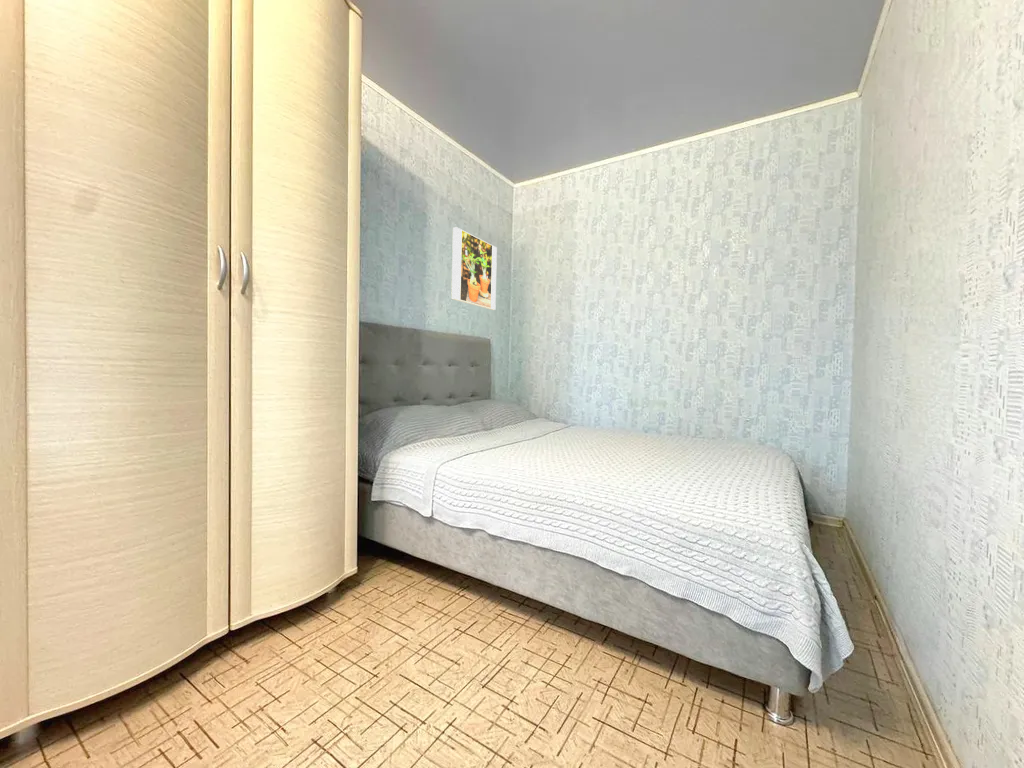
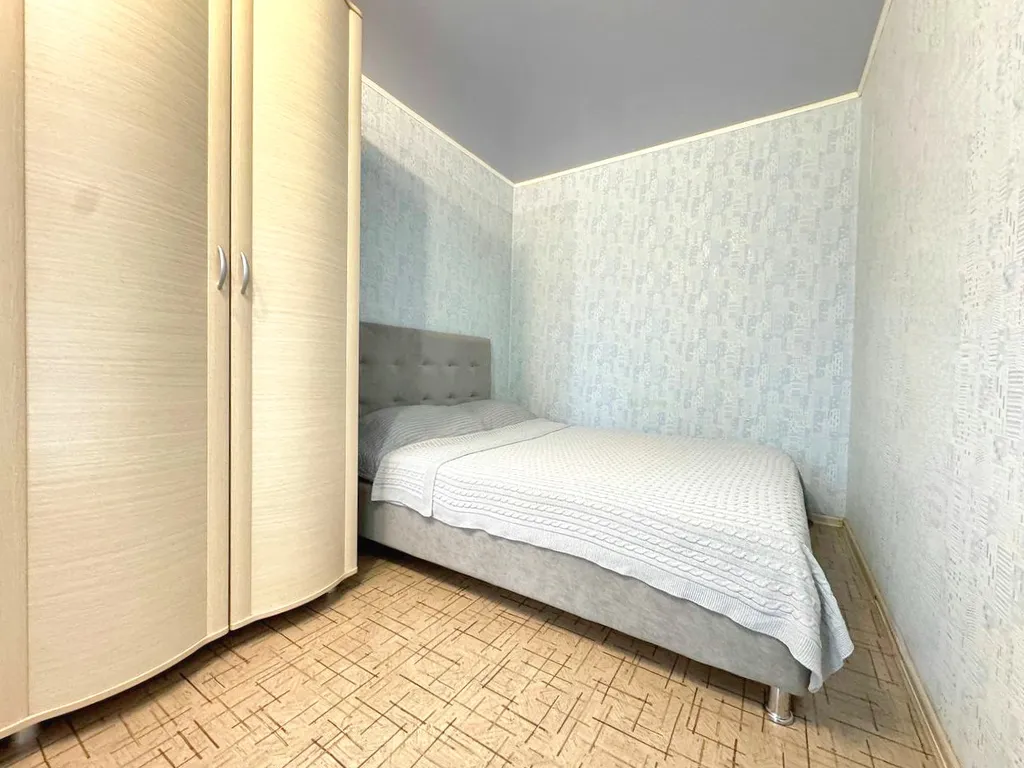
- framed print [450,226,498,311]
